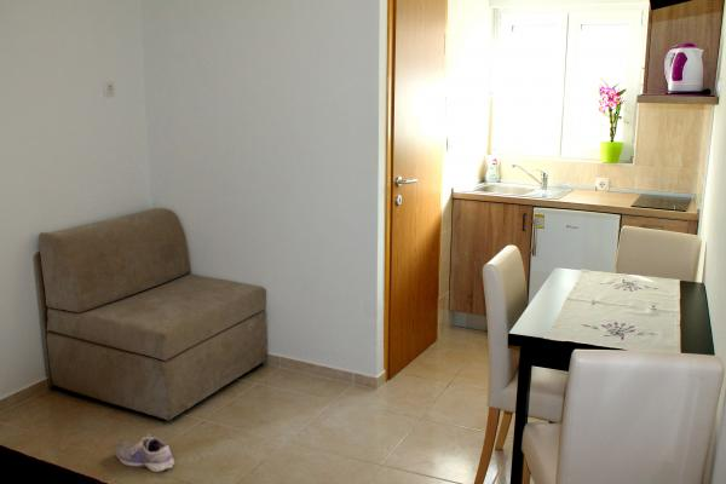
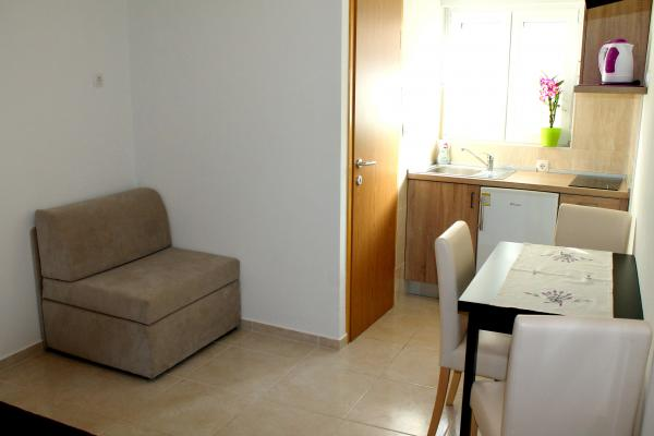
- shoe [115,433,175,473]
